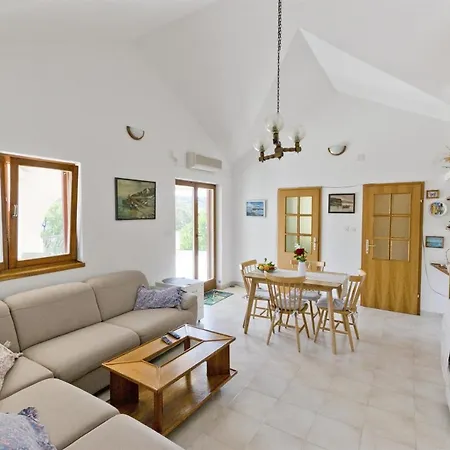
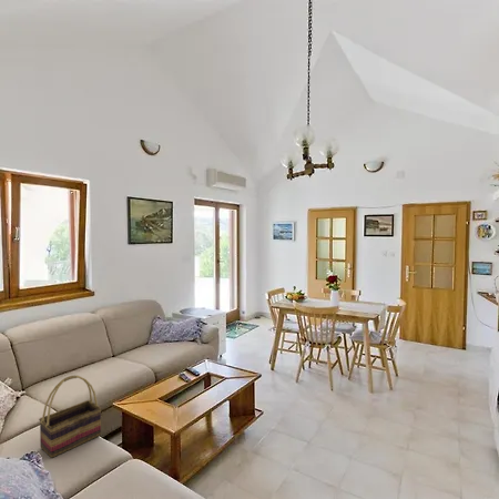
+ woven basket [38,375,103,459]
